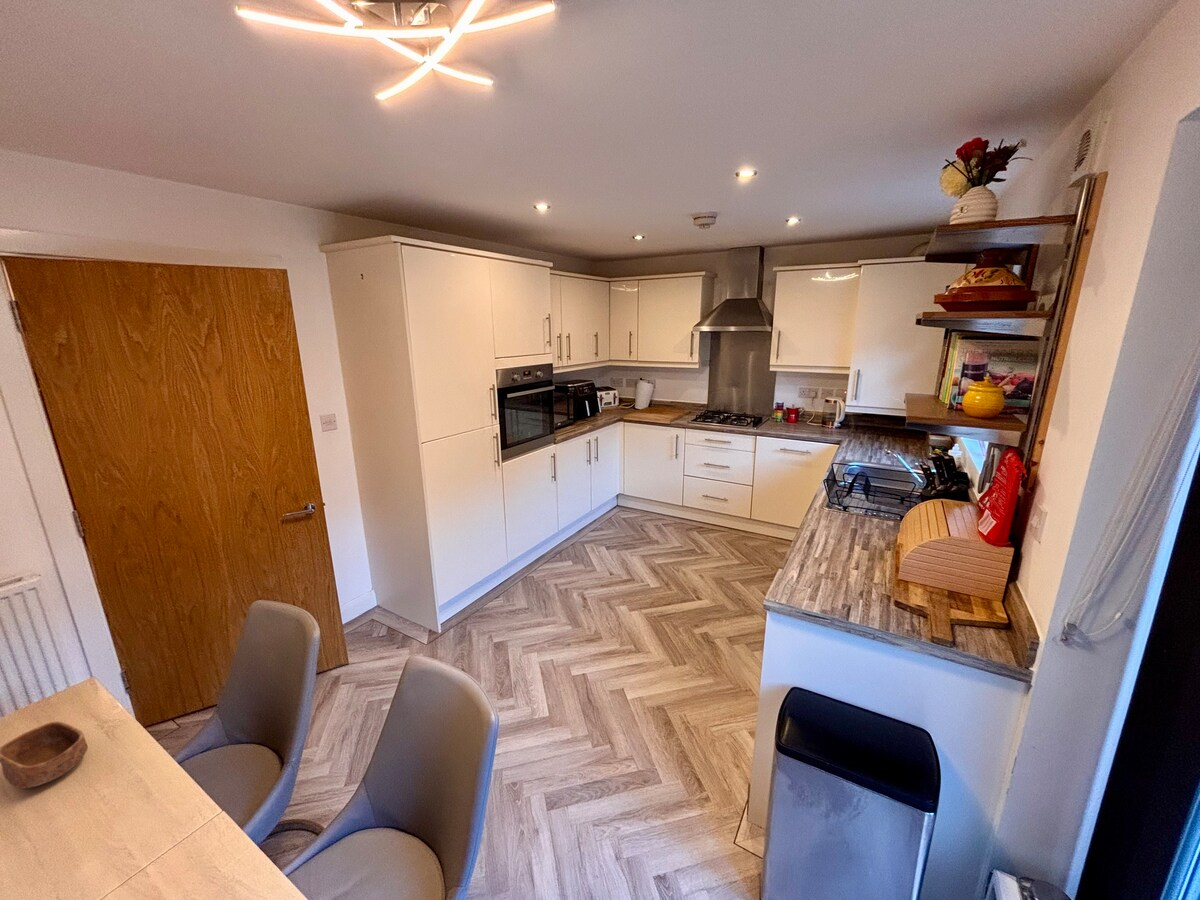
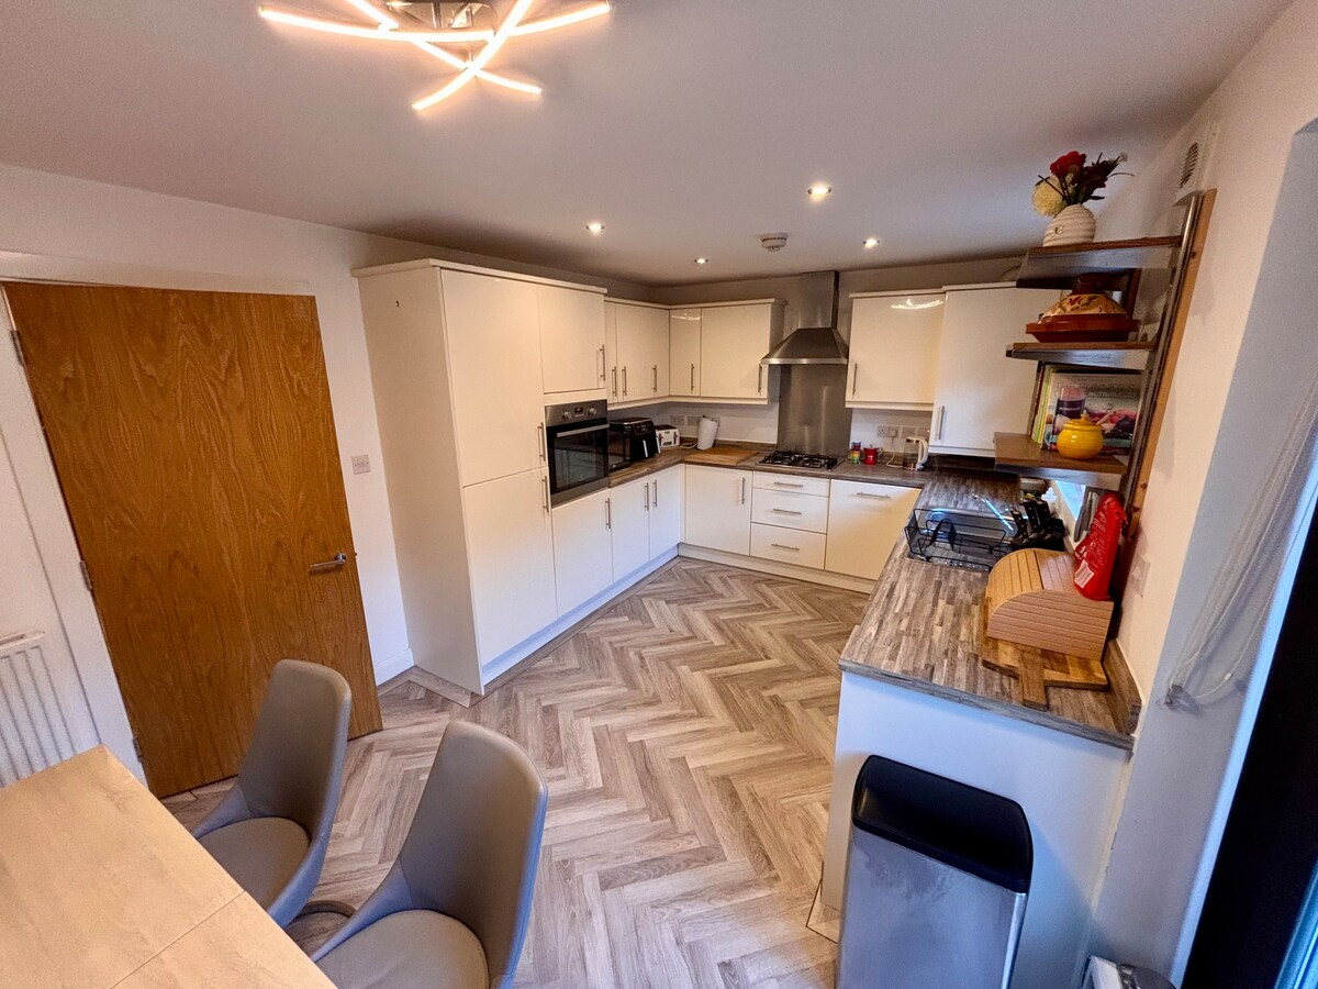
- bowl [0,721,89,790]
